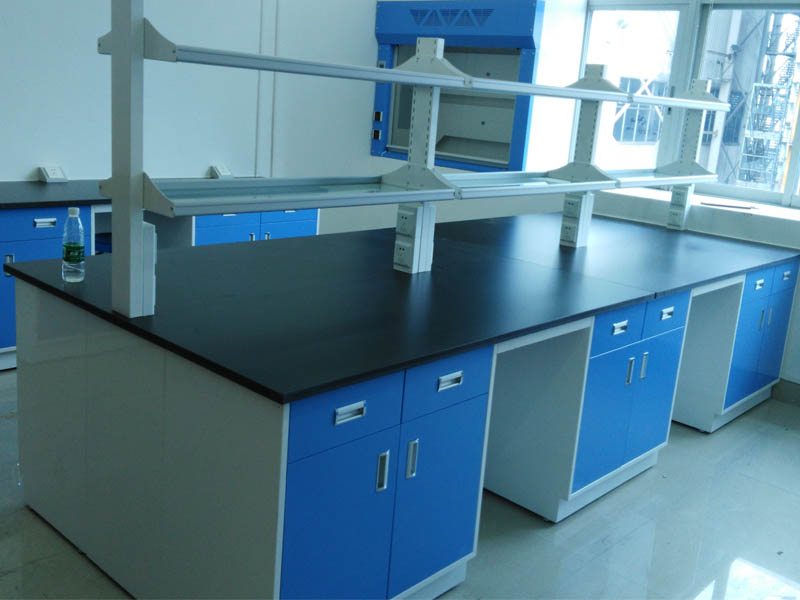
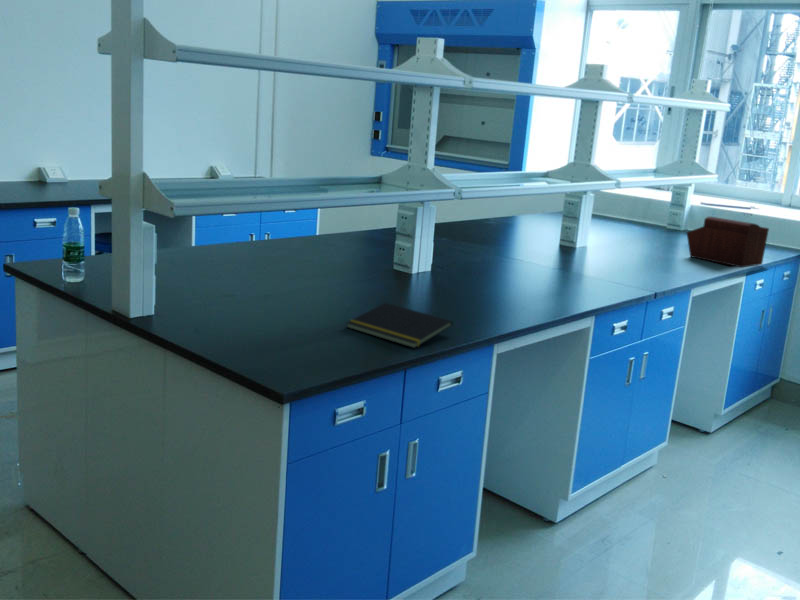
+ notepad [346,302,454,349]
+ sewing box [686,216,770,269]
